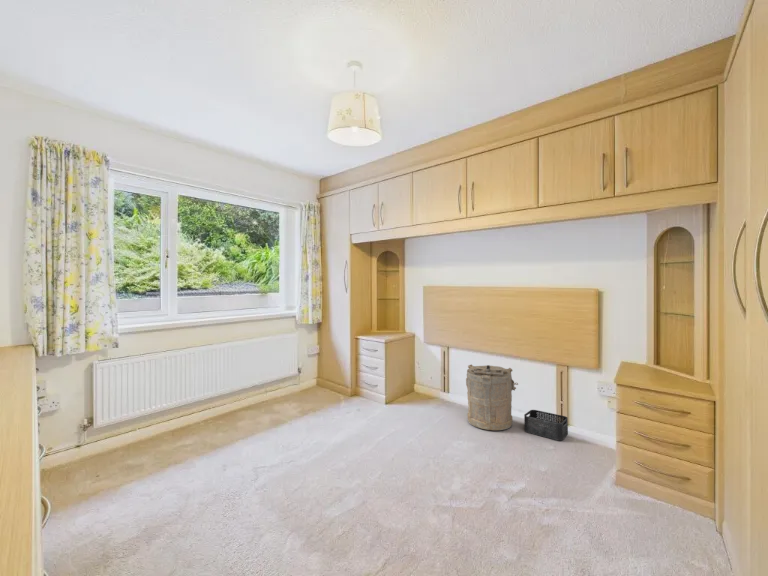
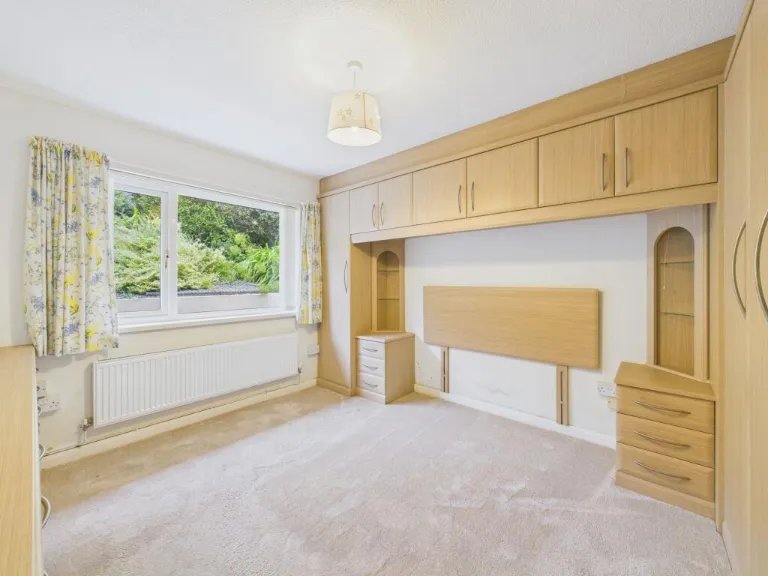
- laundry hamper [465,363,519,431]
- storage bin [523,409,569,441]
